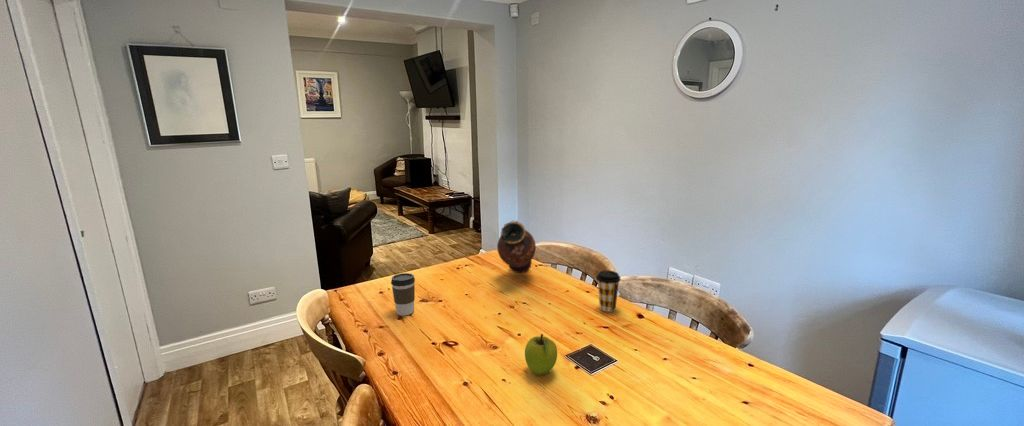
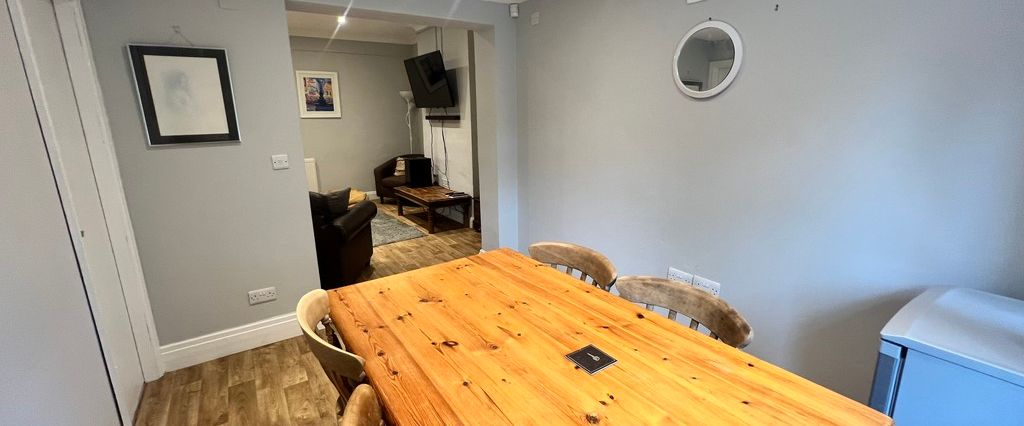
- coffee cup [595,270,622,313]
- fruit [524,333,558,376]
- coffee cup [390,272,416,316]
- vase [496,220,537,274]
